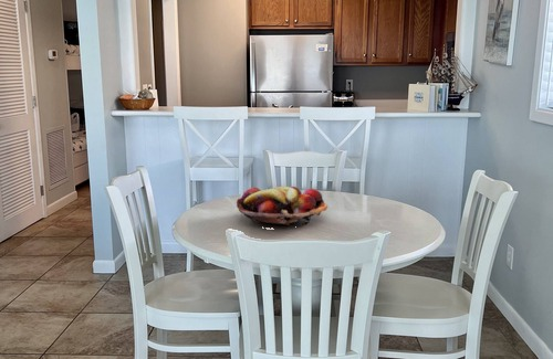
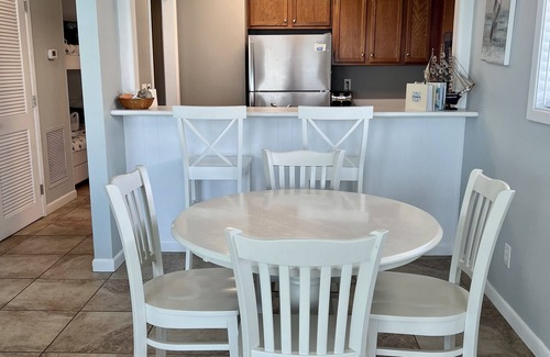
- fruit basket [236,186,328,228]
